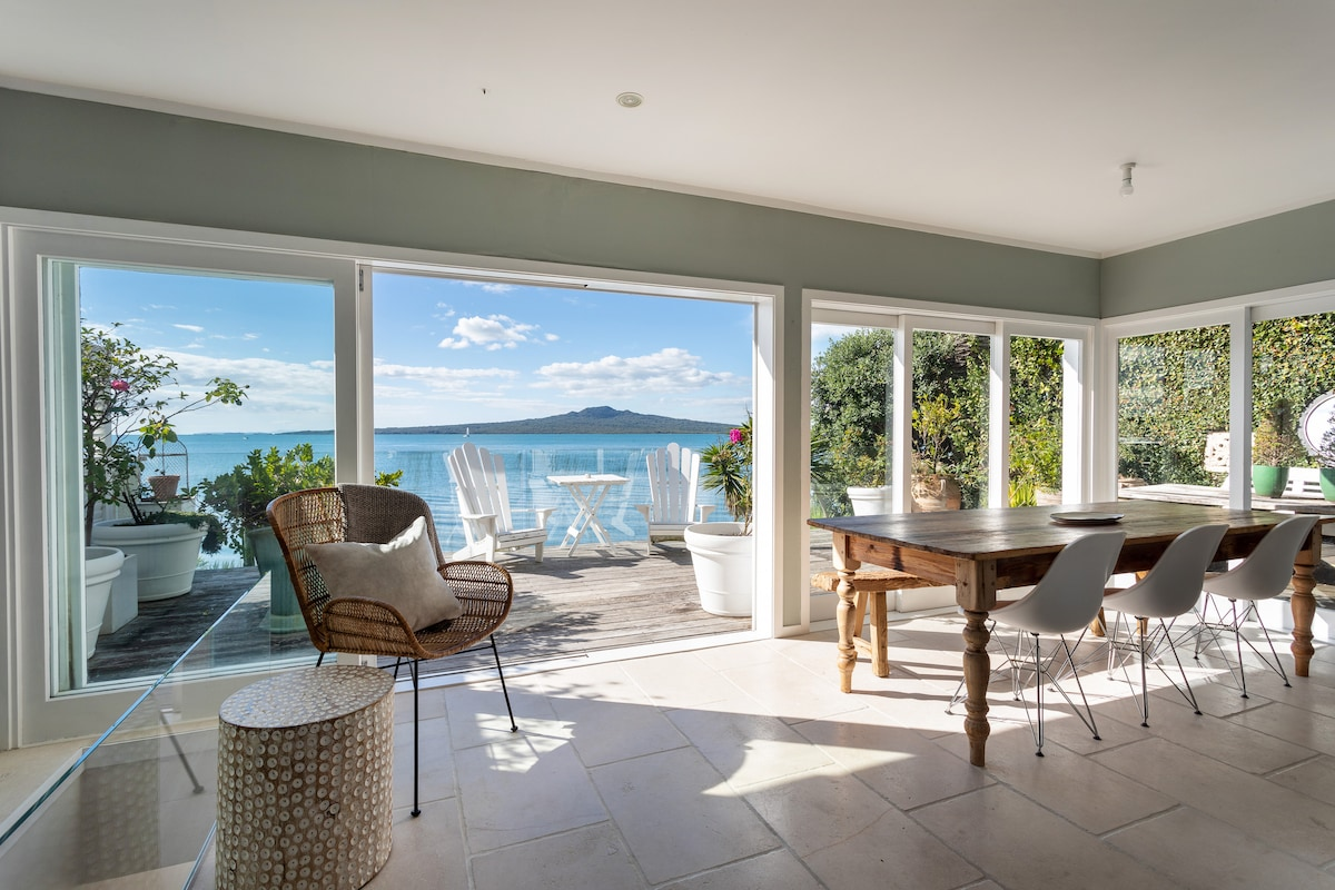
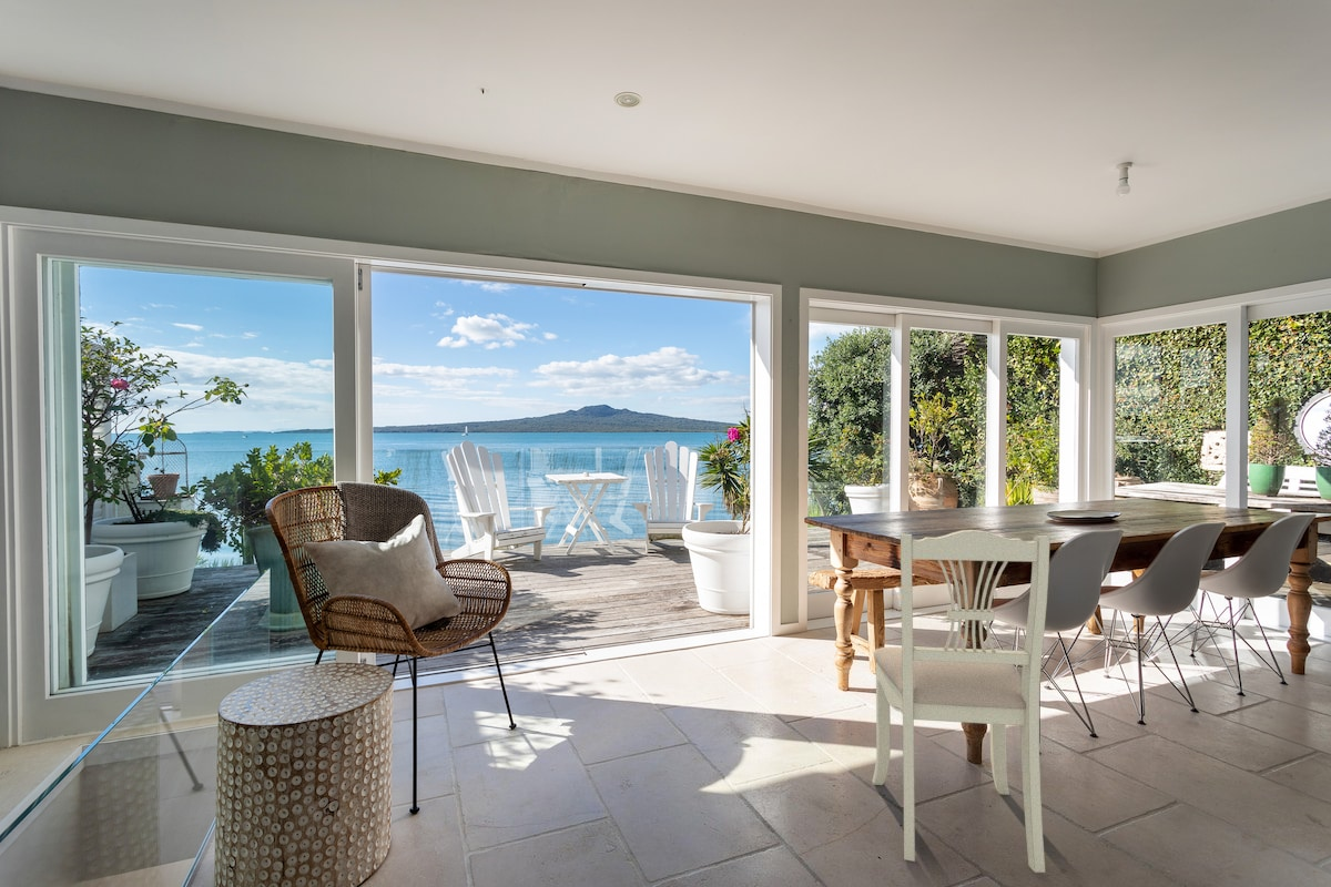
+ dining chair [872,529,1051,874]
